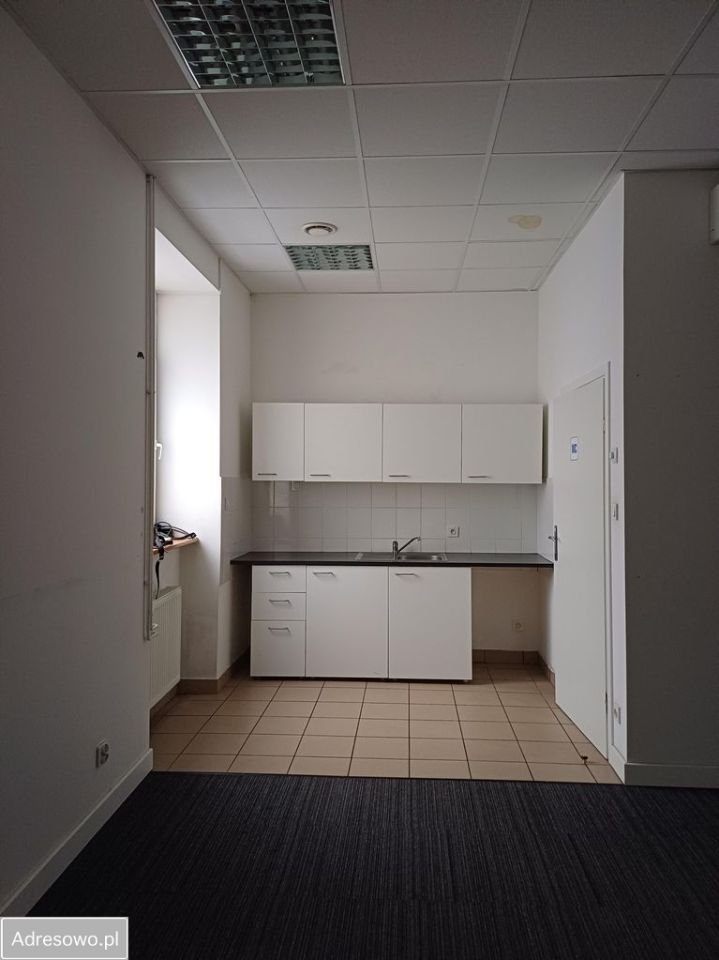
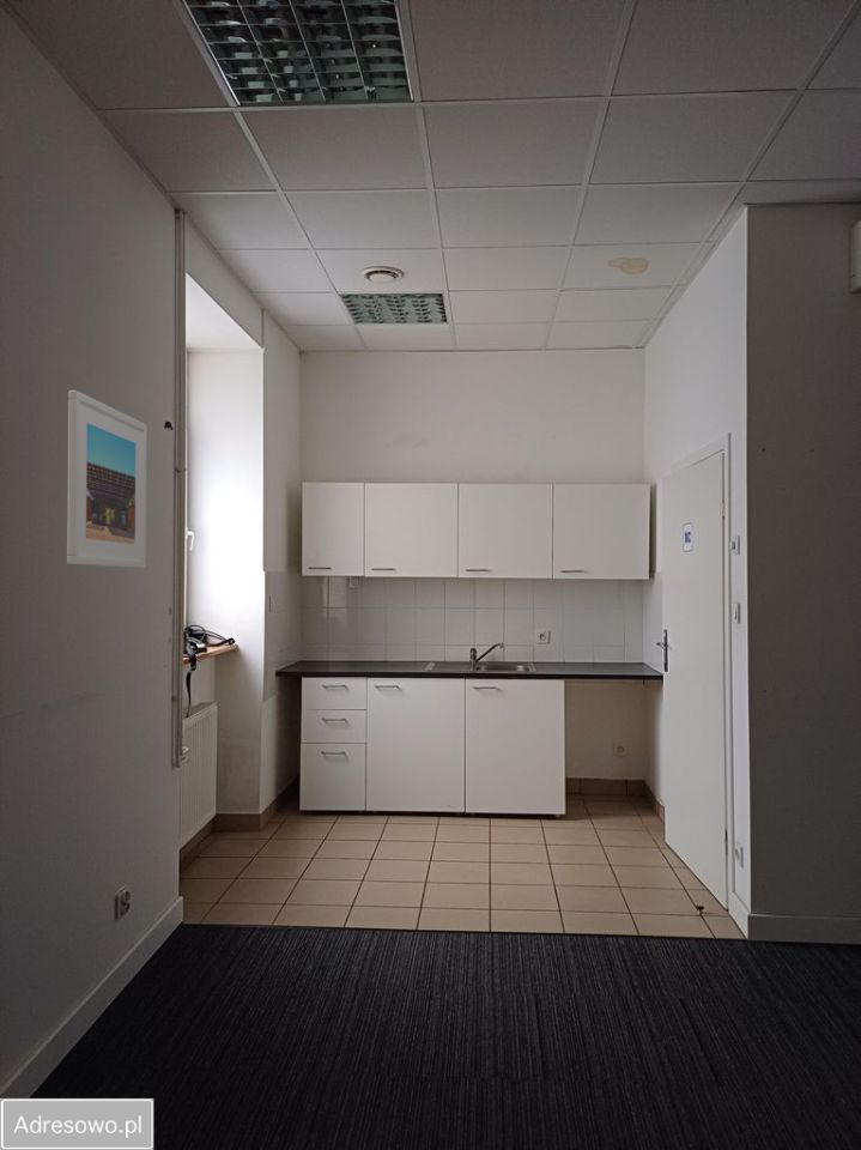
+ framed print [66,389,148,569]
